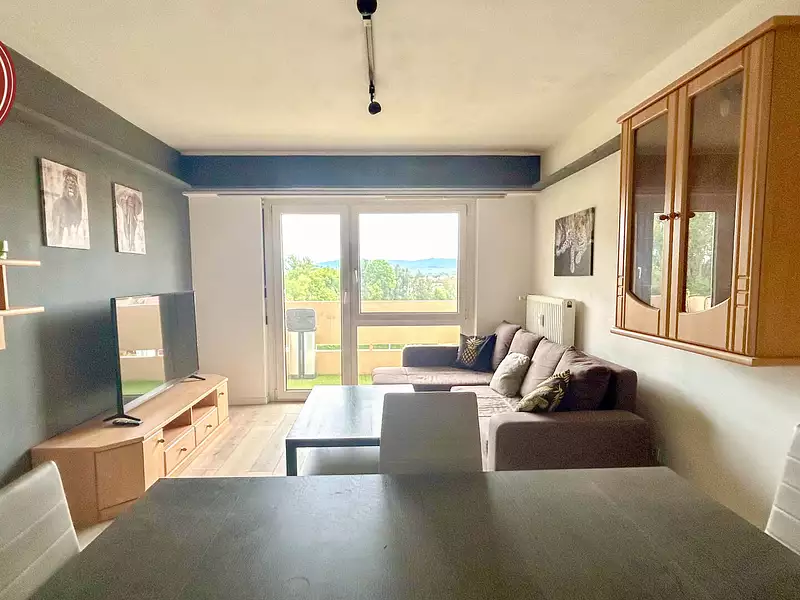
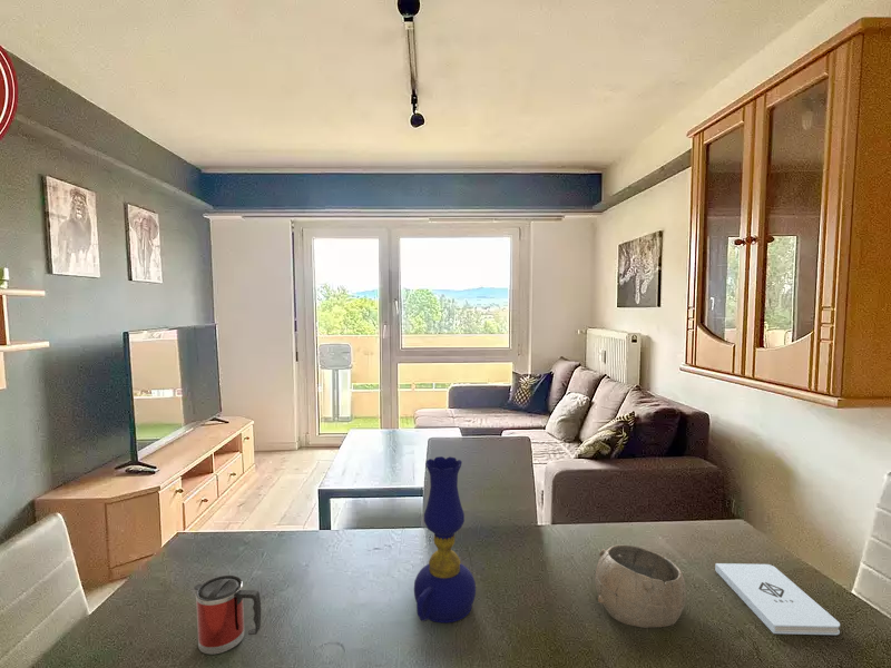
+ mug [193,574,262,656]
+ oil lamp [413,455,477,623]
+ notepad [714,562,841,636]
+ bowl [595,543,687,629]
